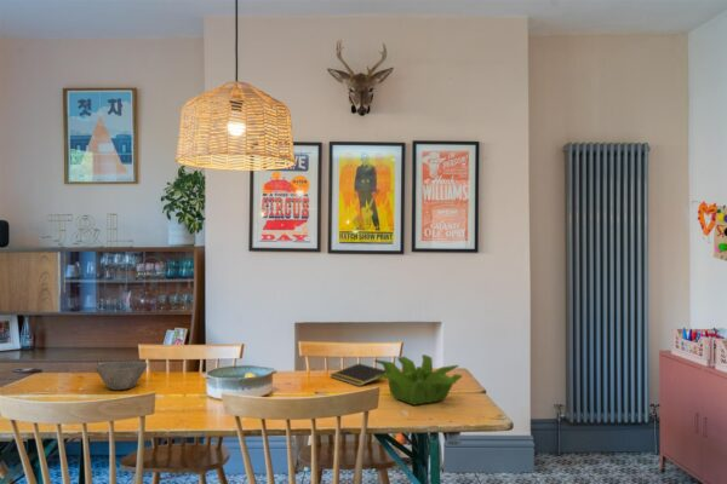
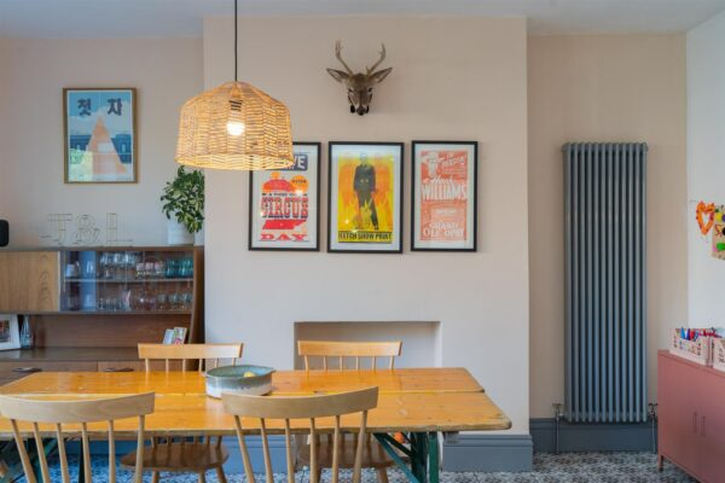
- bowl [95,361,149,391]
- notepad [328,363,387,387]
- plant [373,353,463,407]
